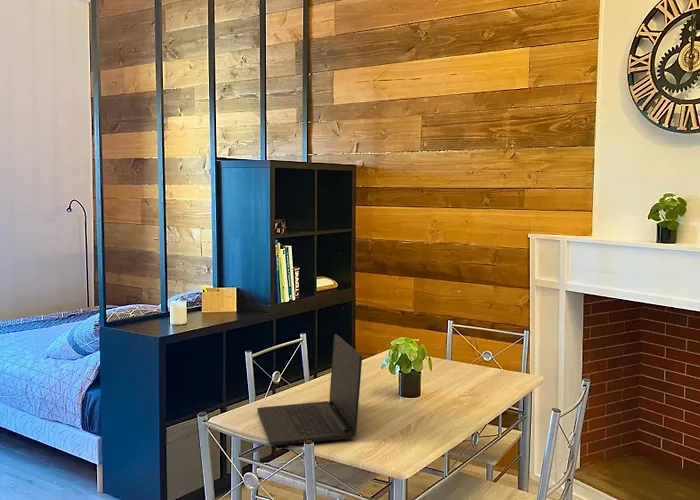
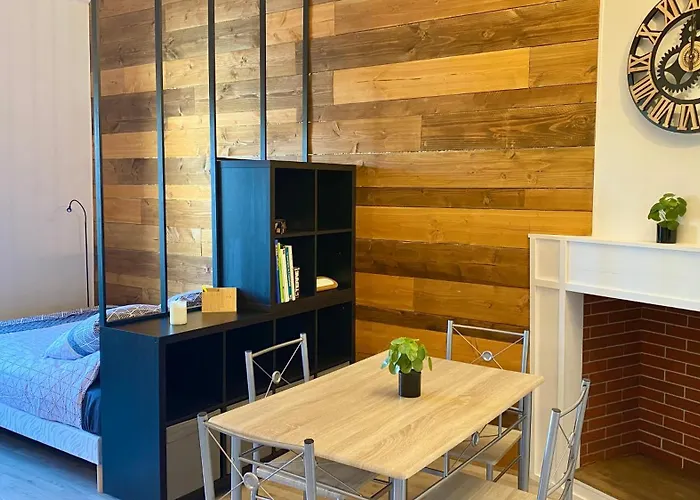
- laptop [256,333,363,446]
